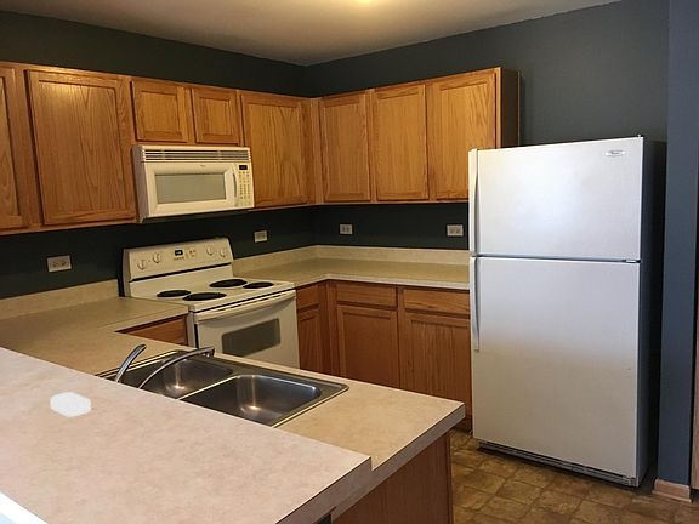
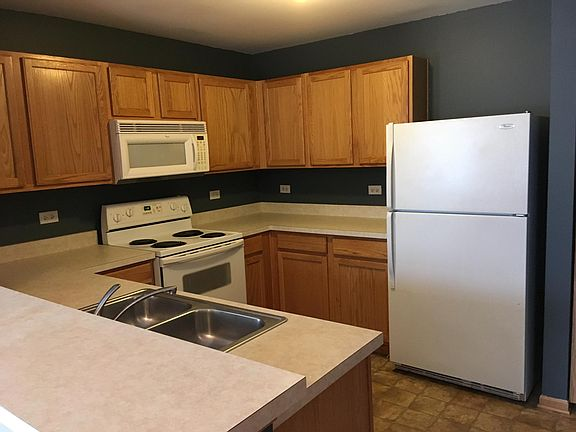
- soap bar [50,391,92,417]
